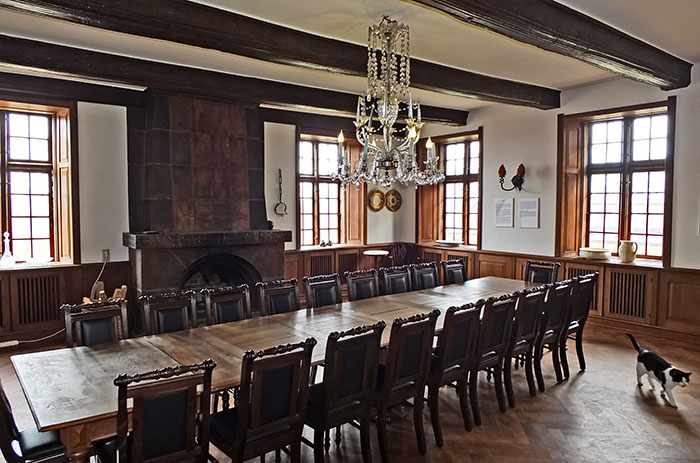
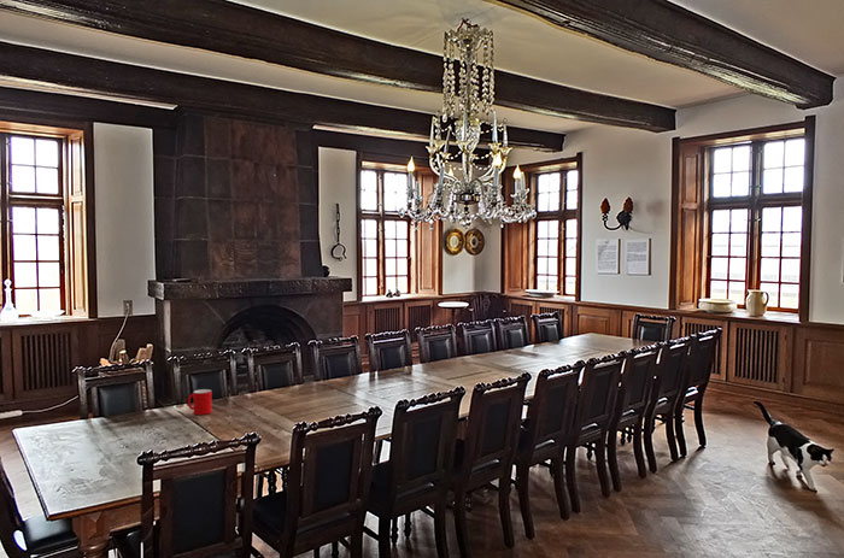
+ cup [187,388,213,416]
